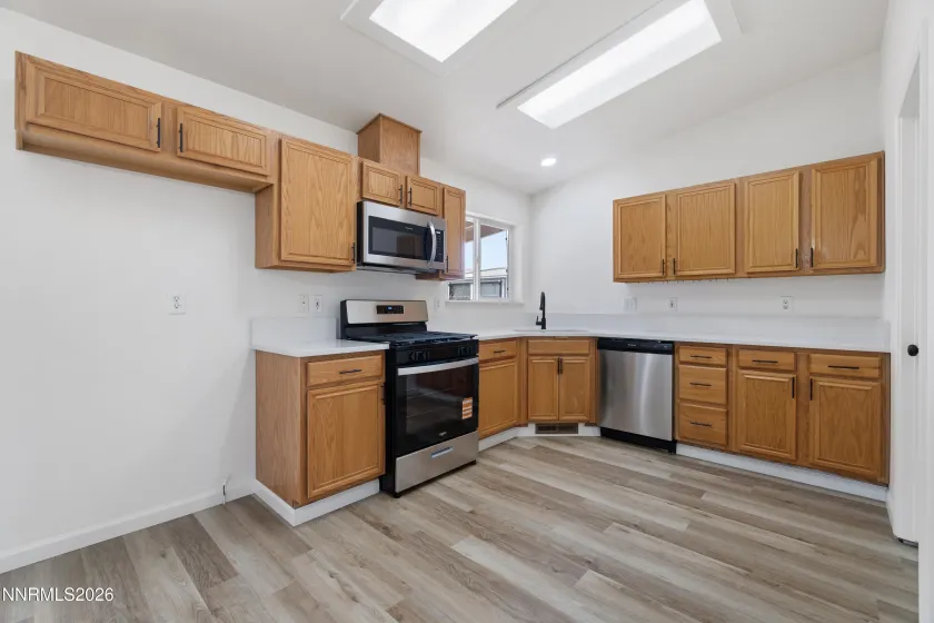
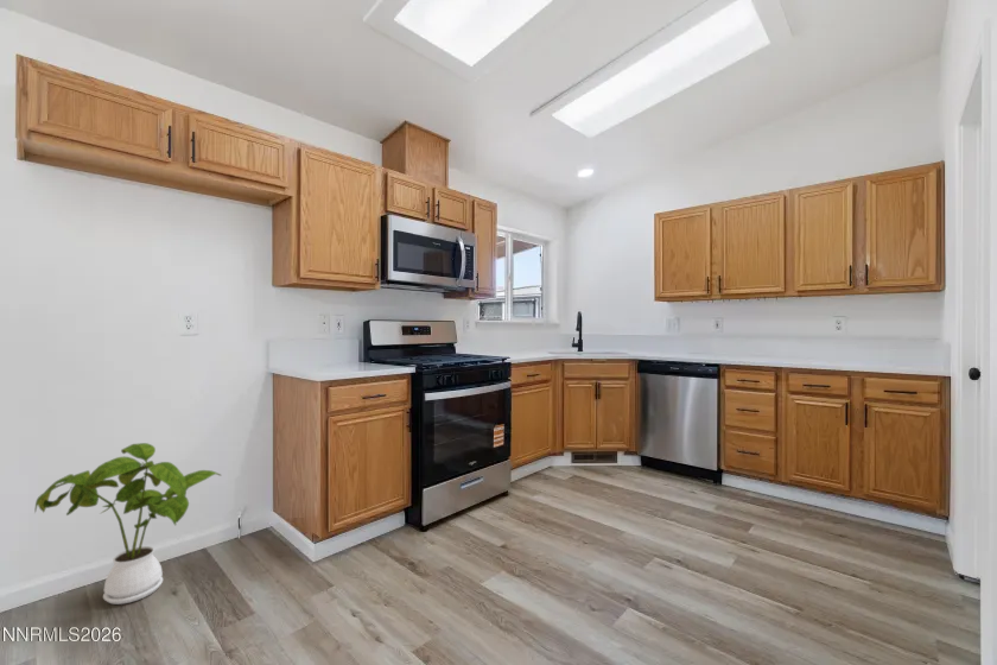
+ house plant [33,442,223,606]
